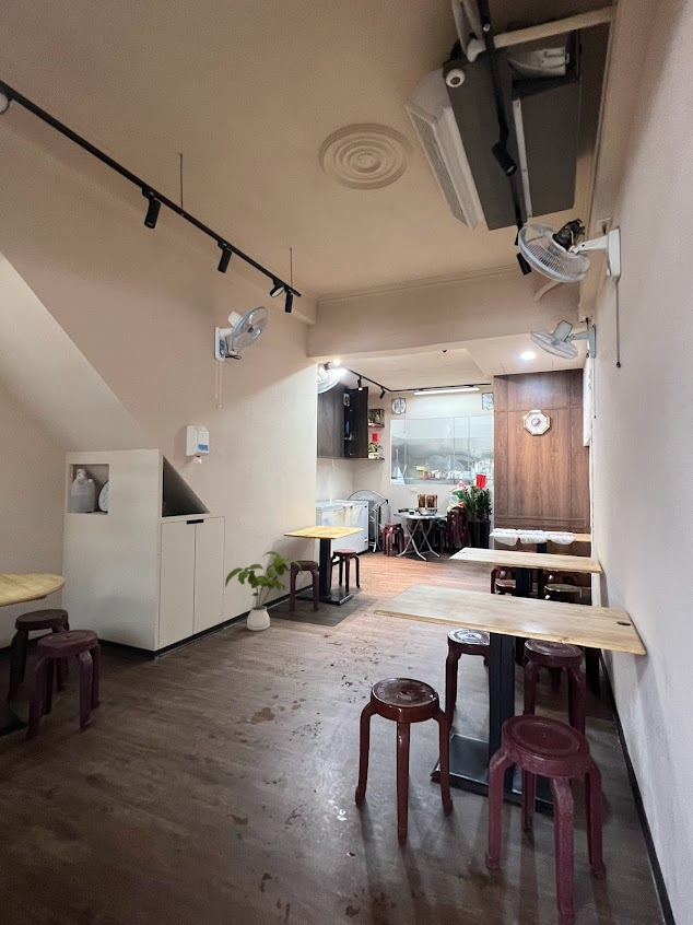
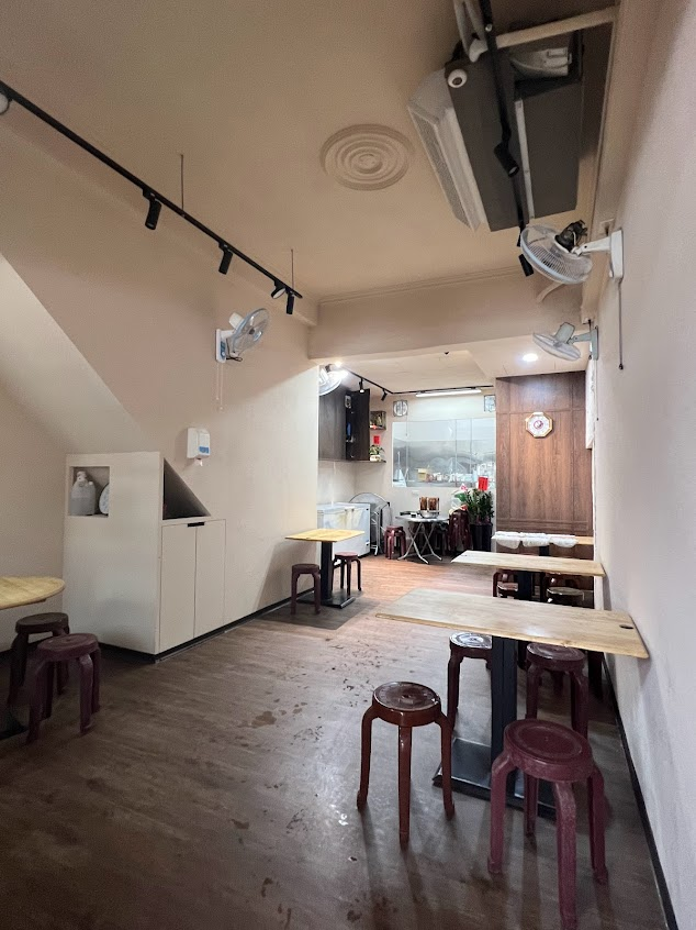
- house plant [224,550,304,632]
